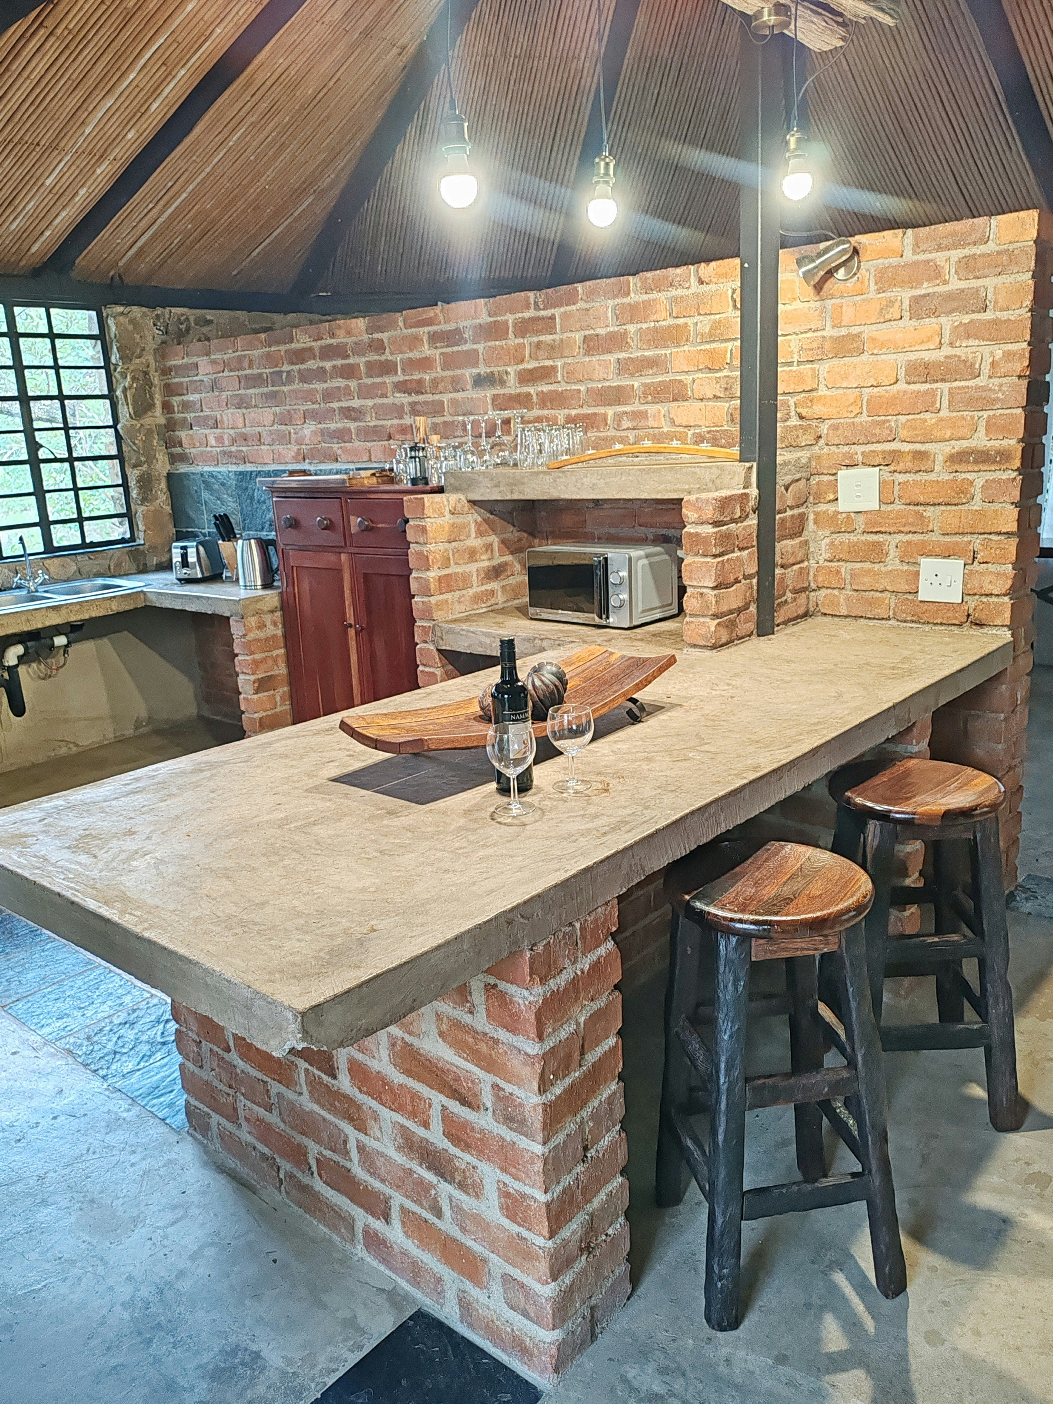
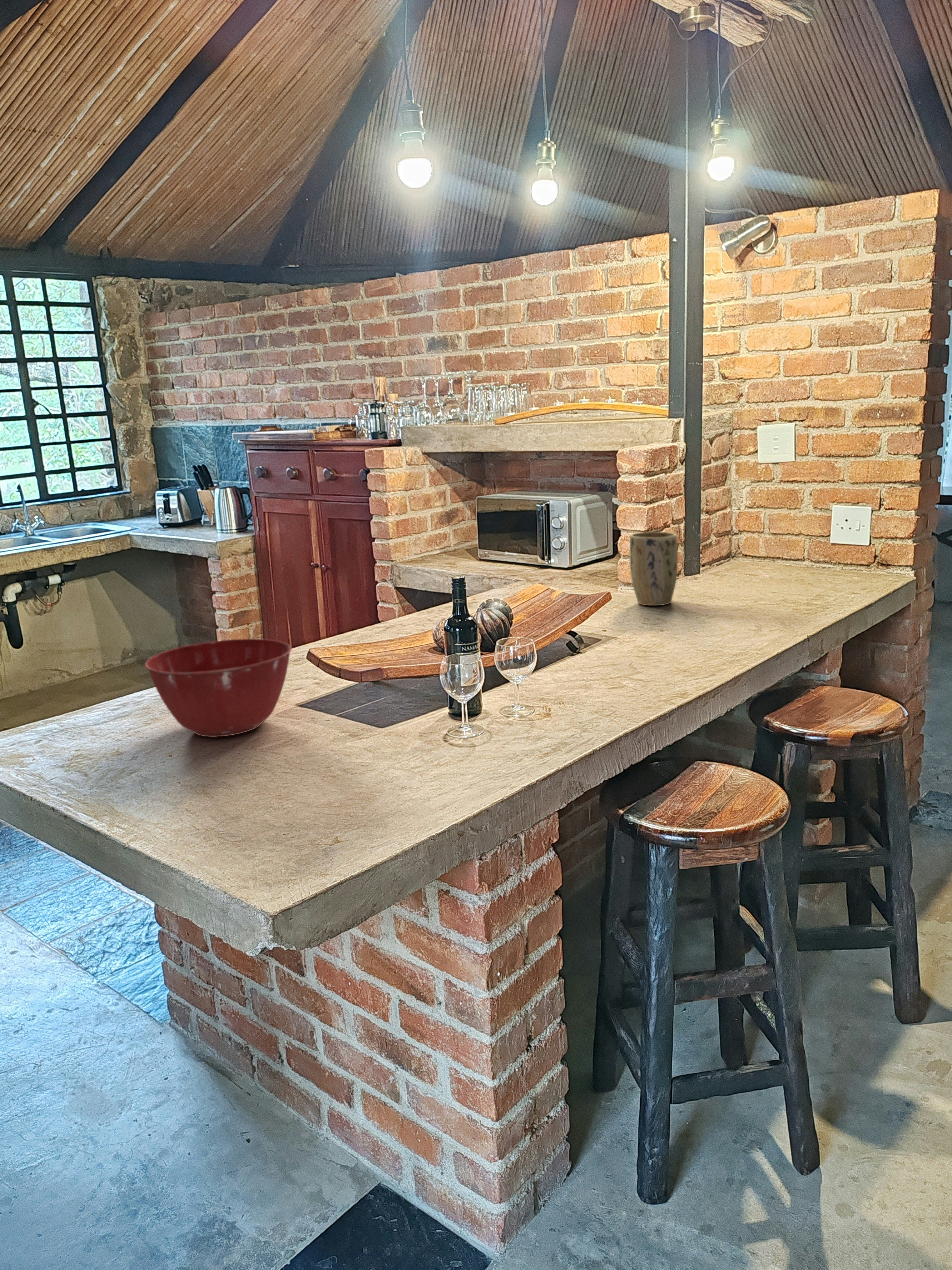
+ mixing bowl [145,638,292,737]
+ plant pot [629,532,678,606]
